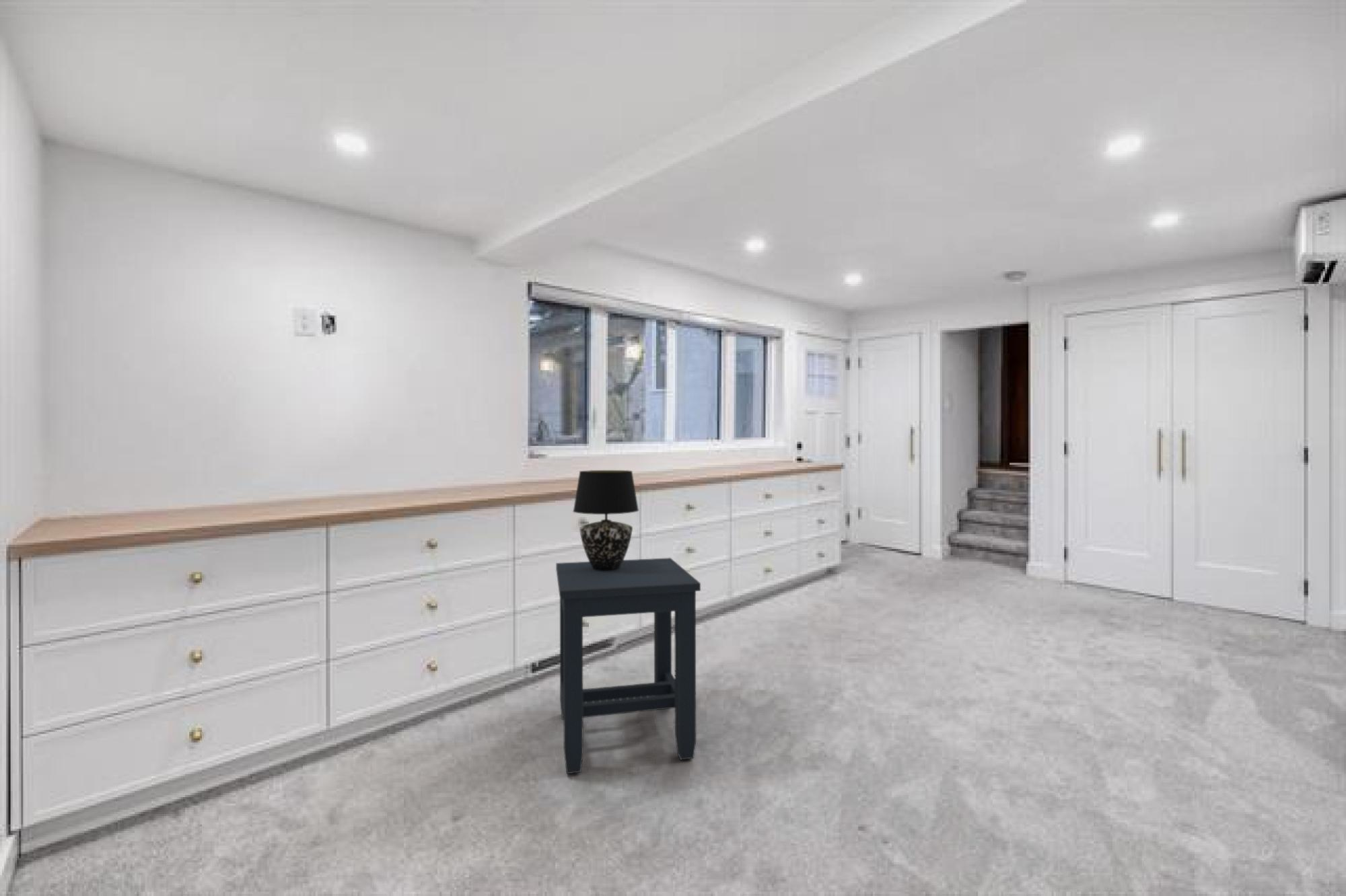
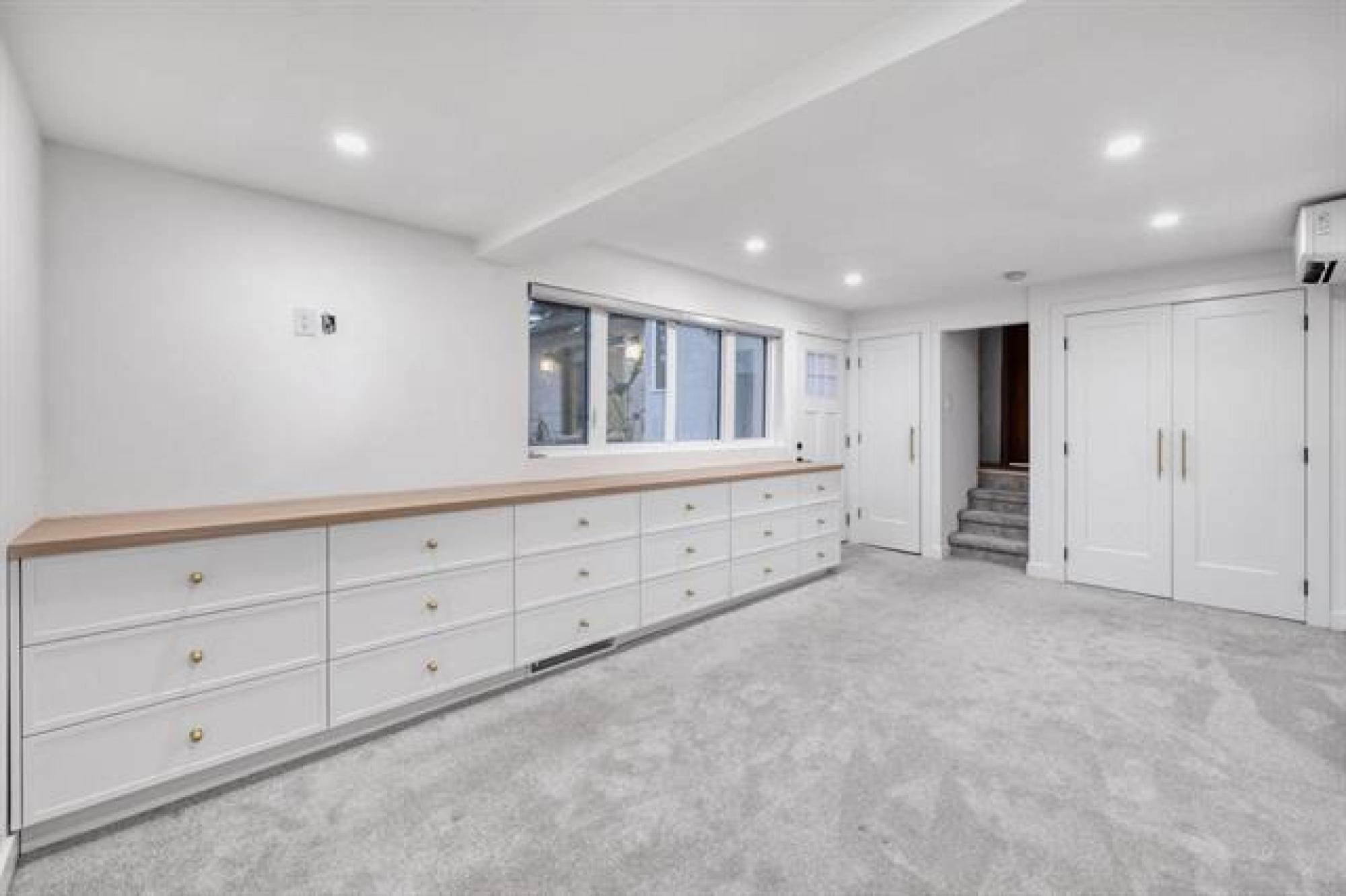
- table lamp [572,470,639,570]
- side table [555,557,701,775]
